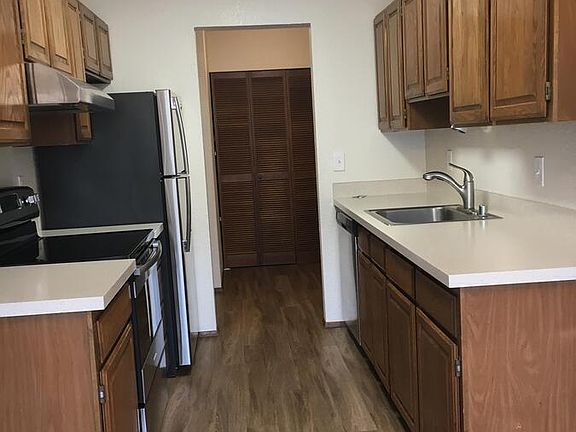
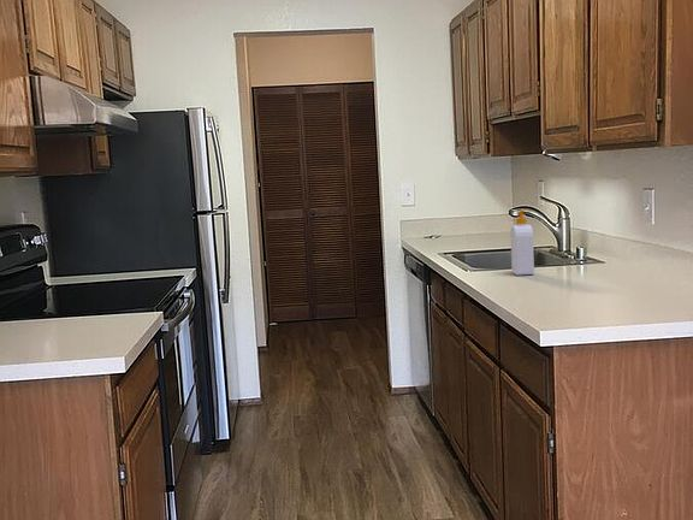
+ soap bottle [510,209,535,277]
